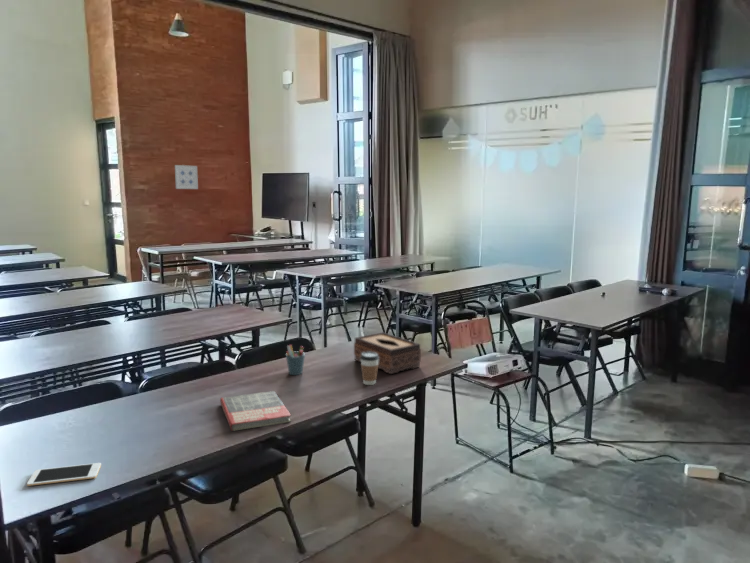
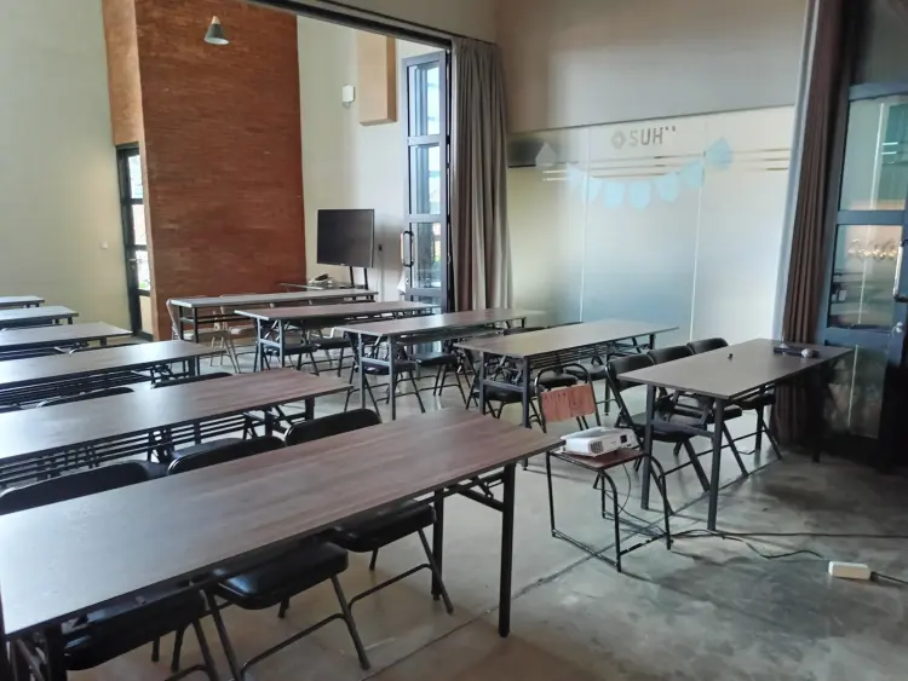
- coffee cup [360,352,379,386]
- wall art [174,164,199,190]
- book [219,390,292,432]
- cell phone [26,462,102,487]
- pen holder [285,344,306,376]
- tissue box [353,331,422,375]
